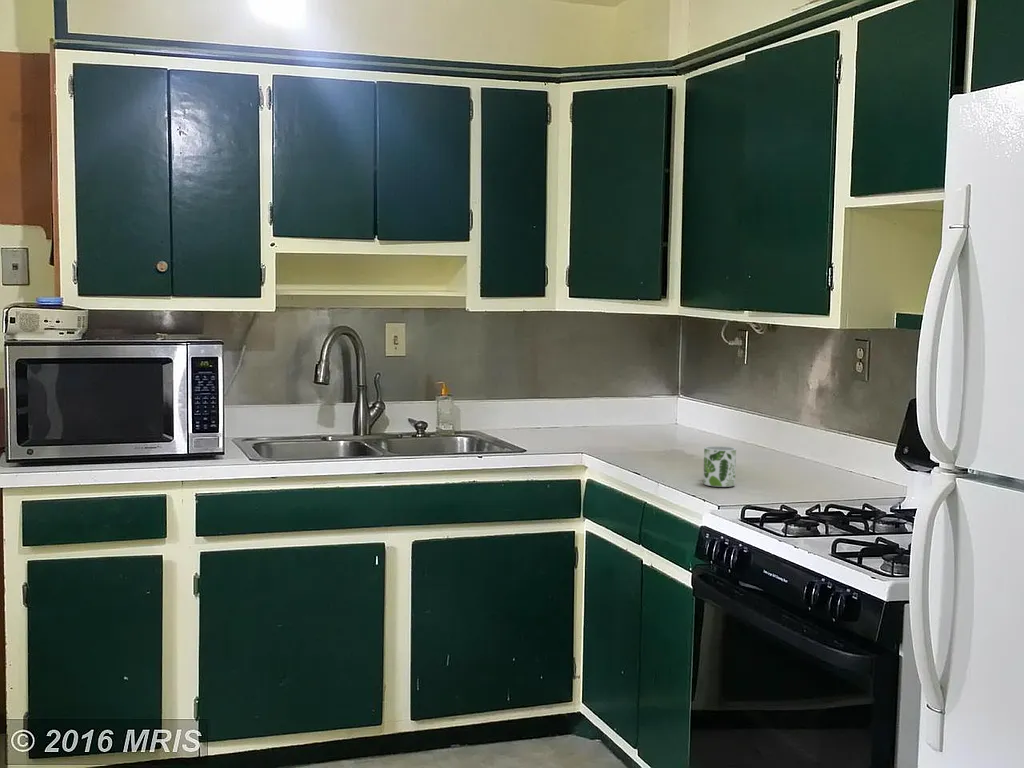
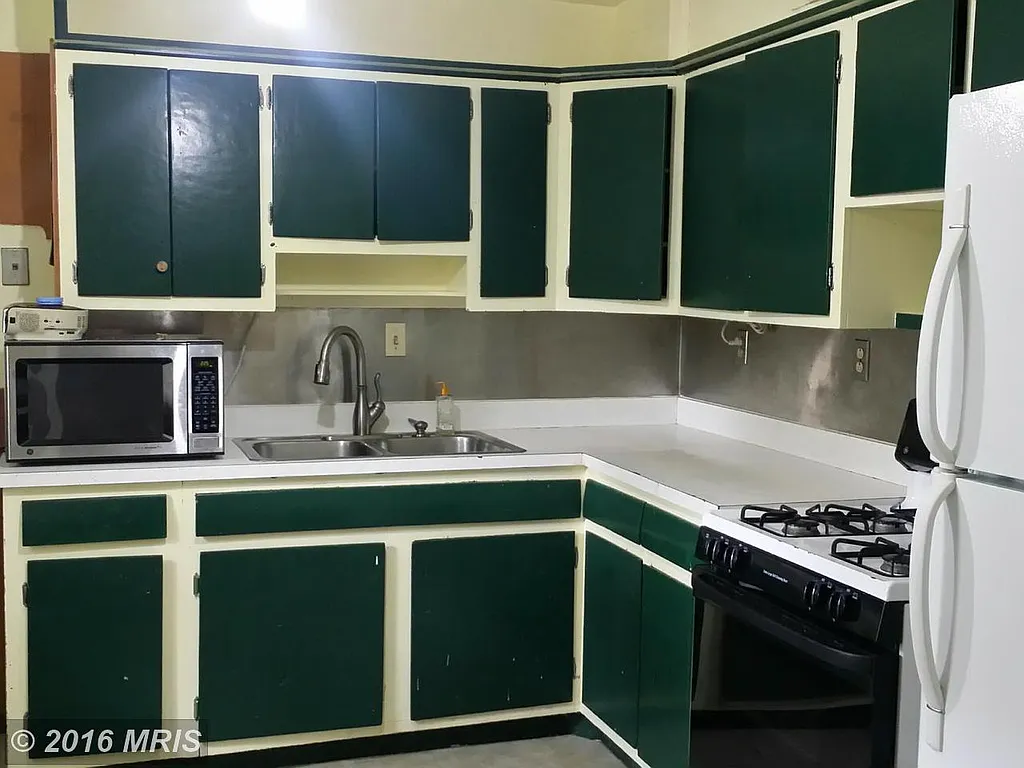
- mug [702,445,737,488]
